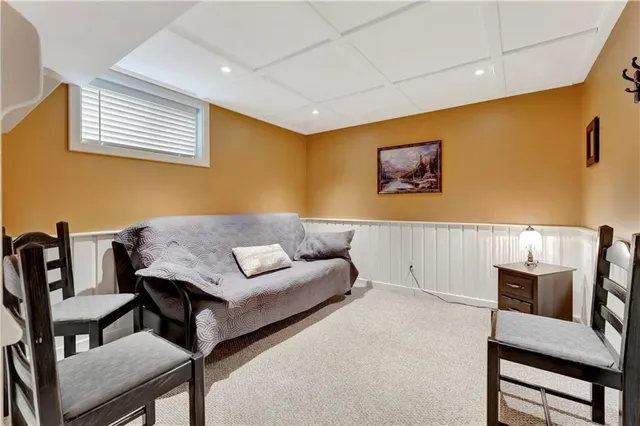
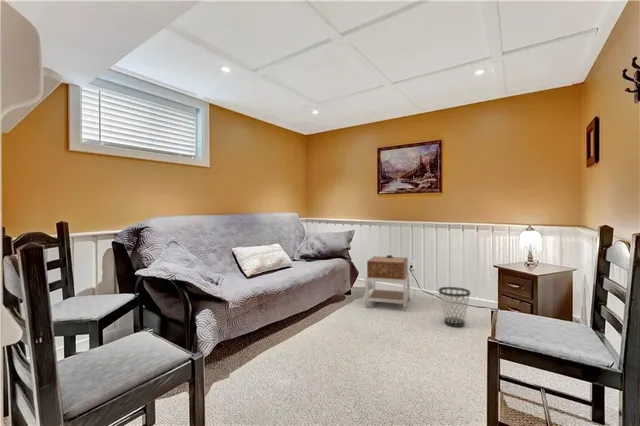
+ nightstand [364,254,411,312]
+ wastebasket [438,286,471,328]
